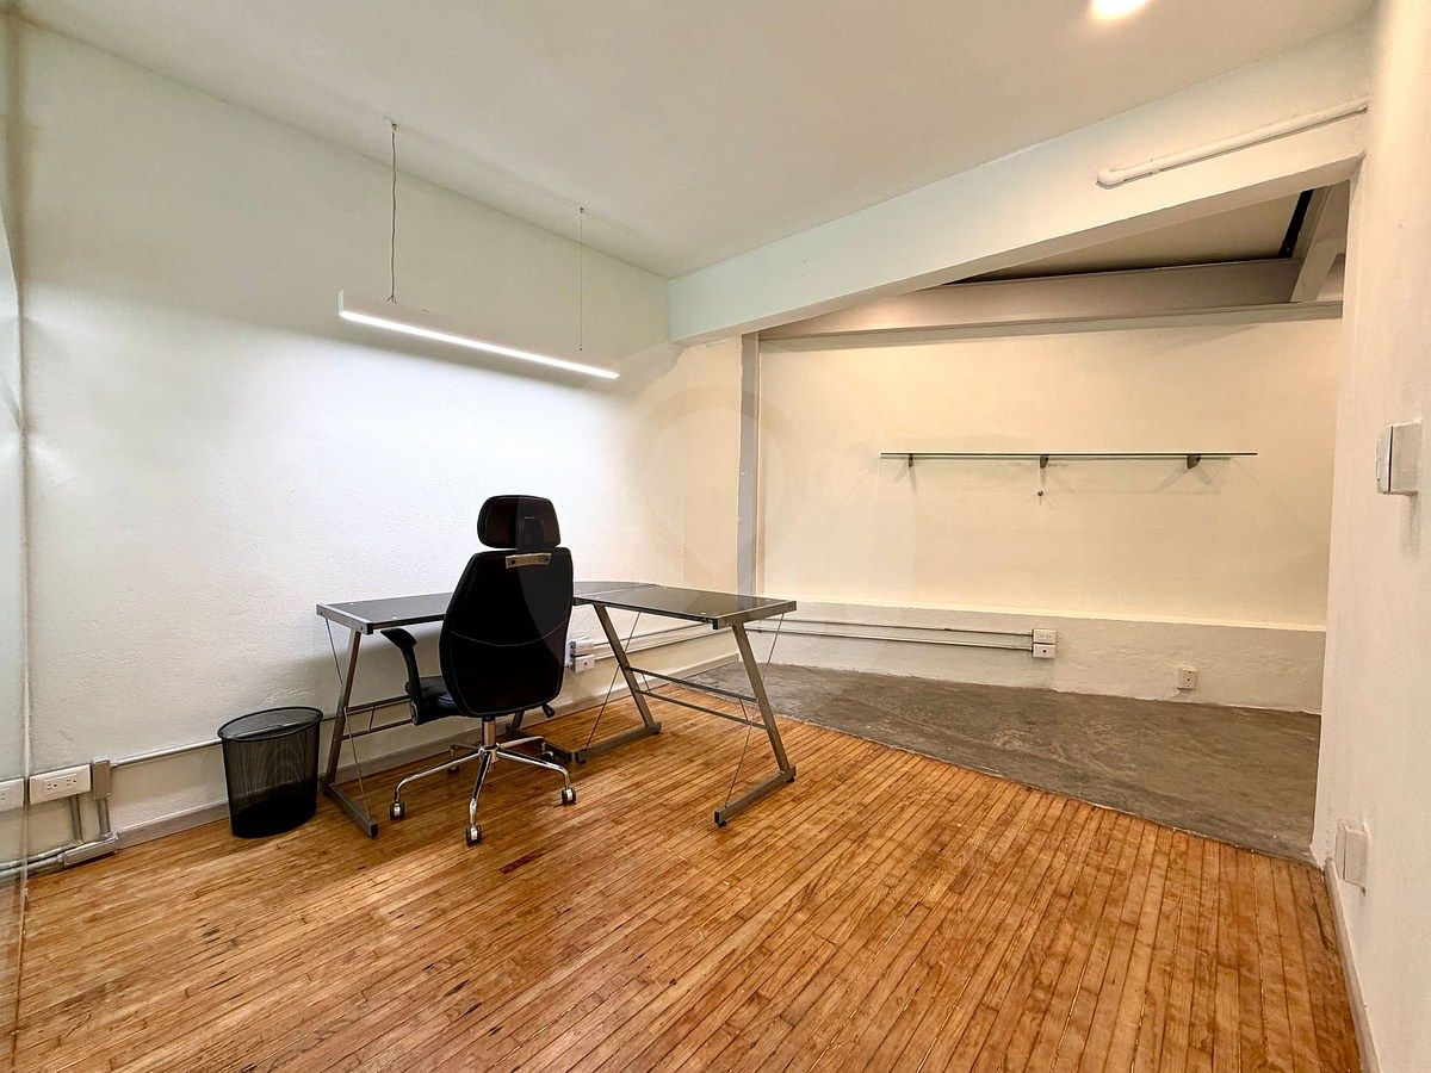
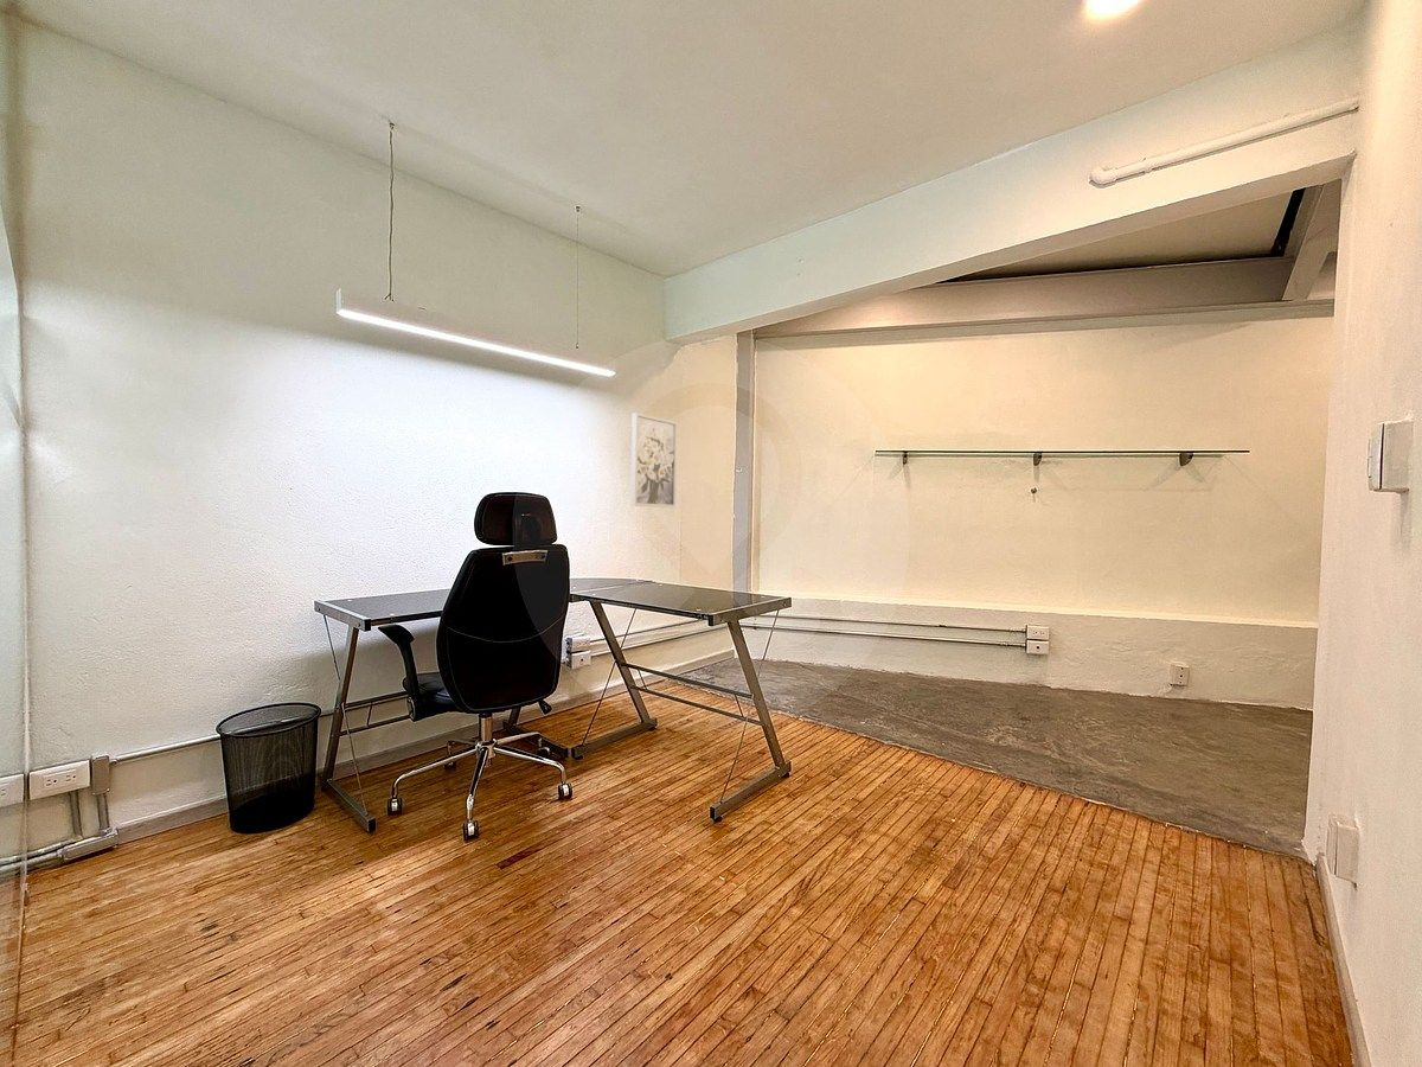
+ wall art [629,411,679,509]
